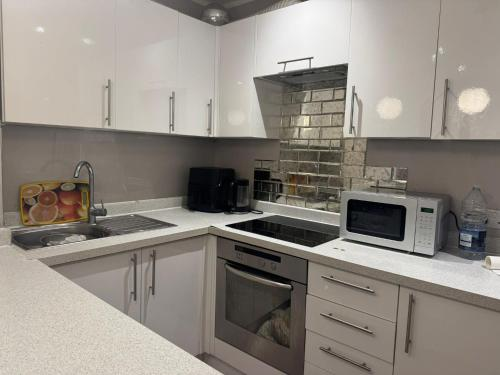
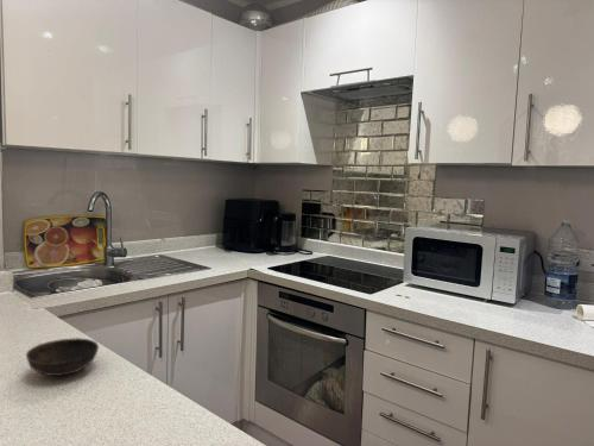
+ bowl [25,337,100,377]
